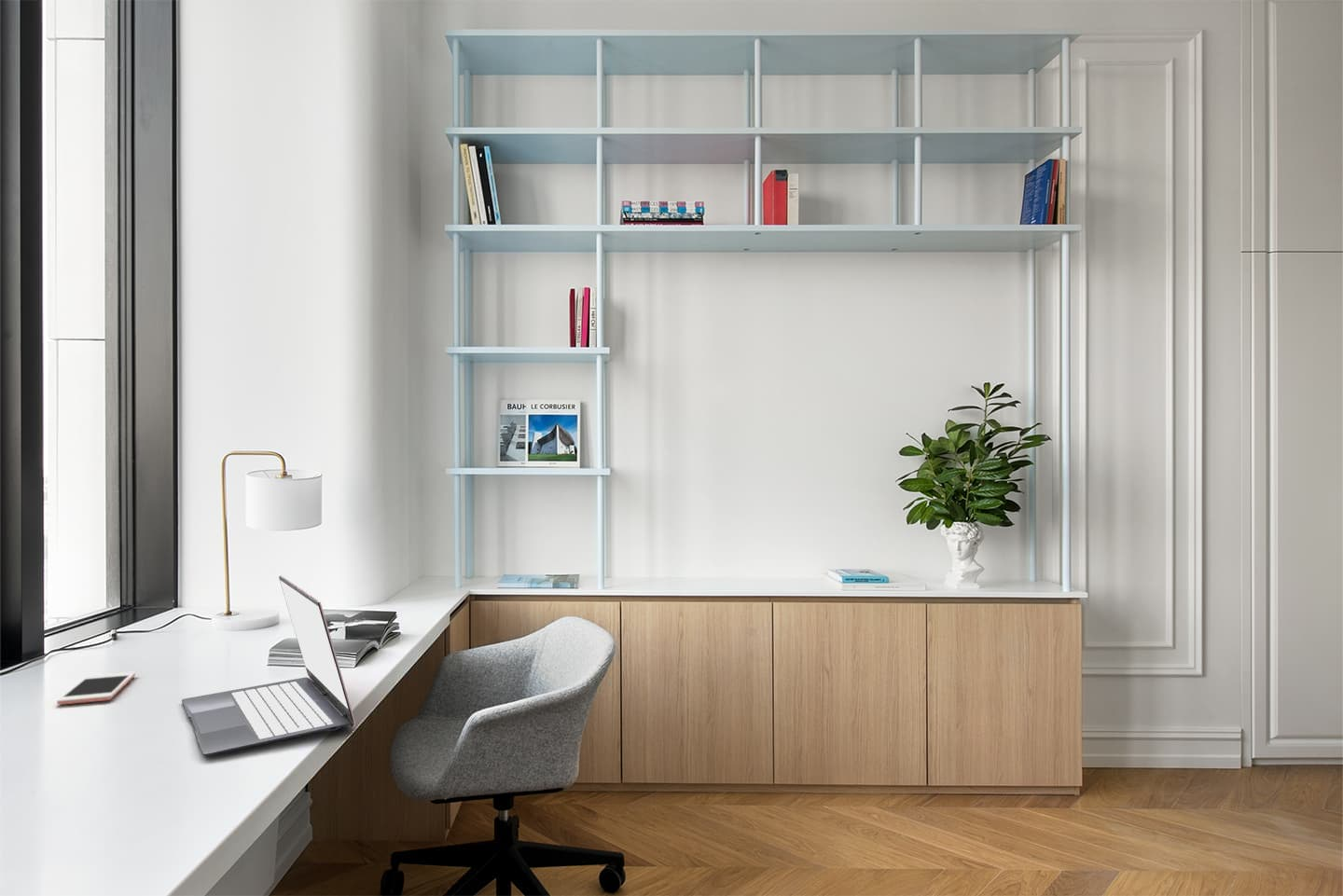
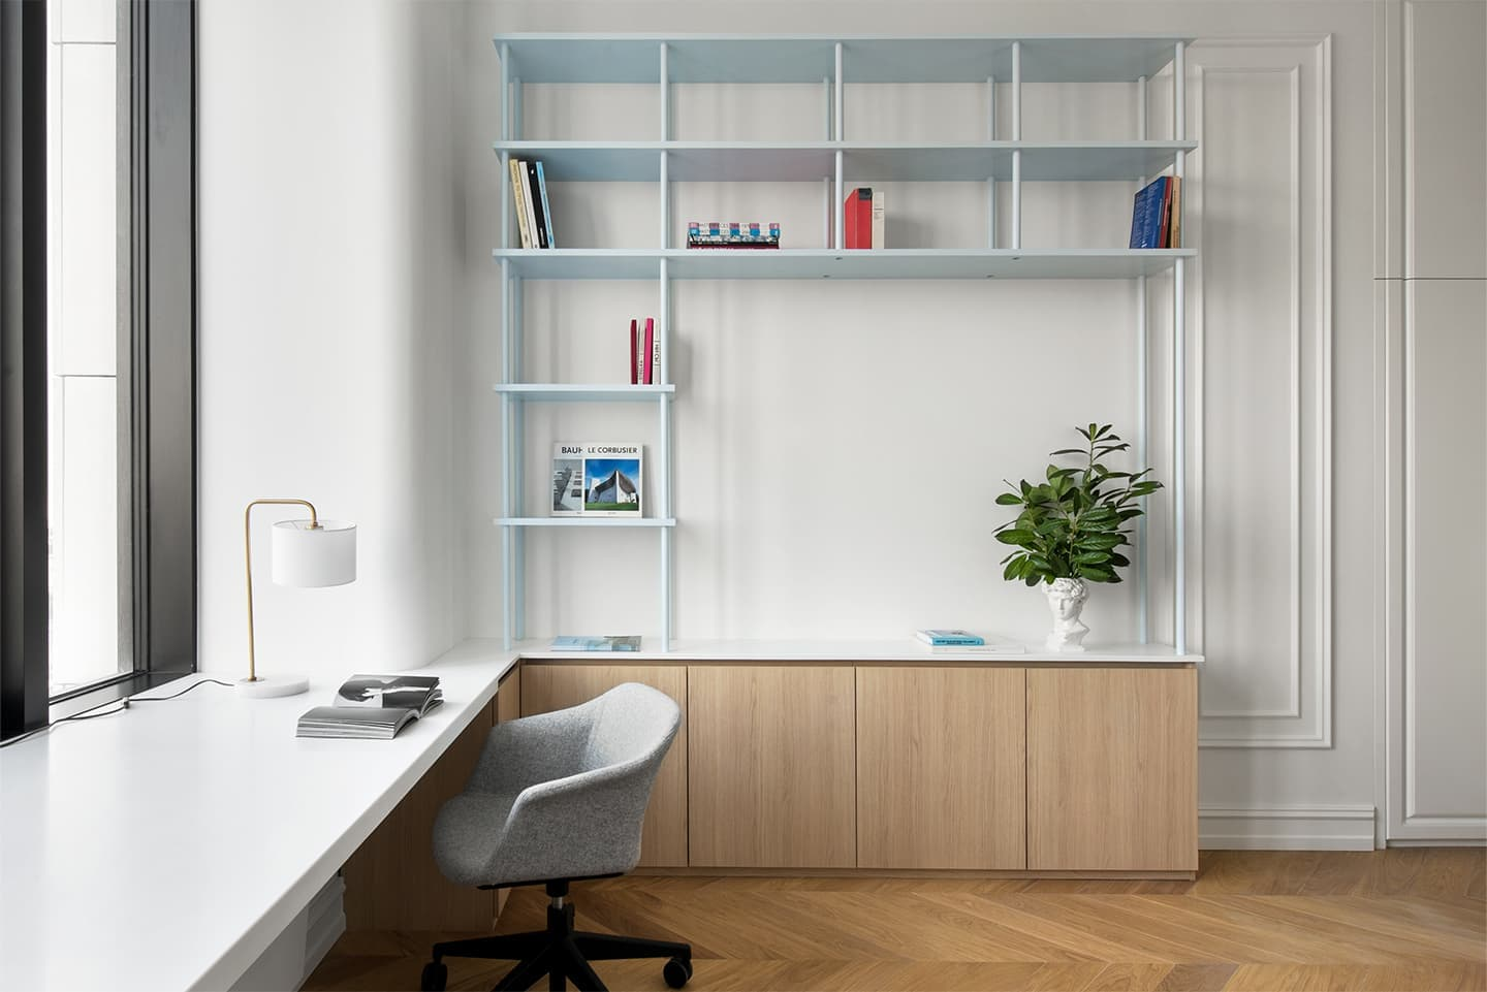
- laptop [181,574,356,756]
- cell phone [56,671,136,706]
